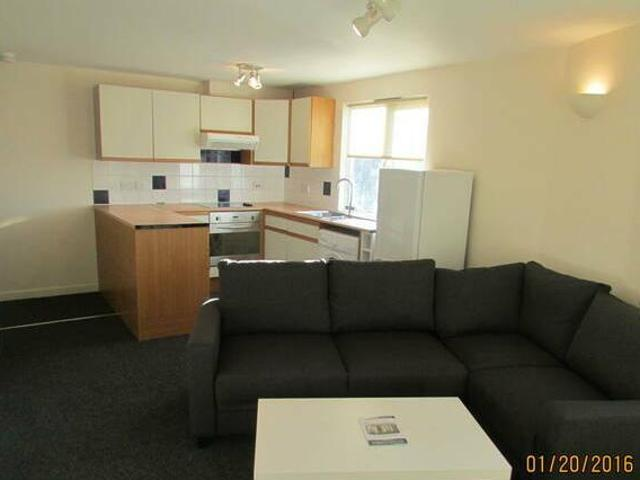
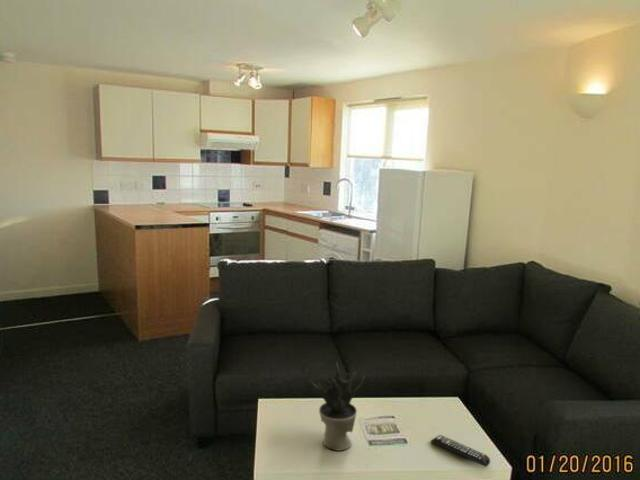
+ potted plant [309,361,365,451]
+ remote control [430,434,491,468]
